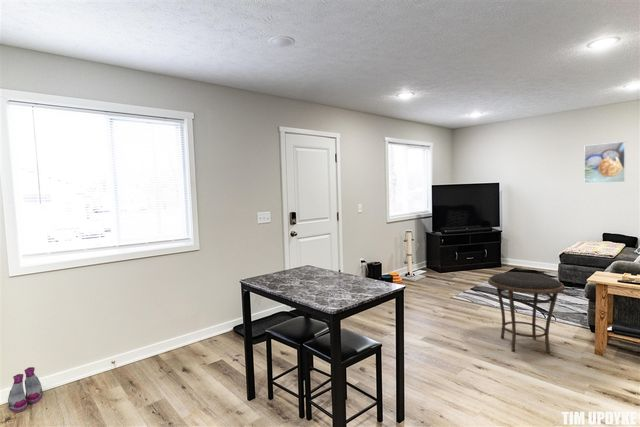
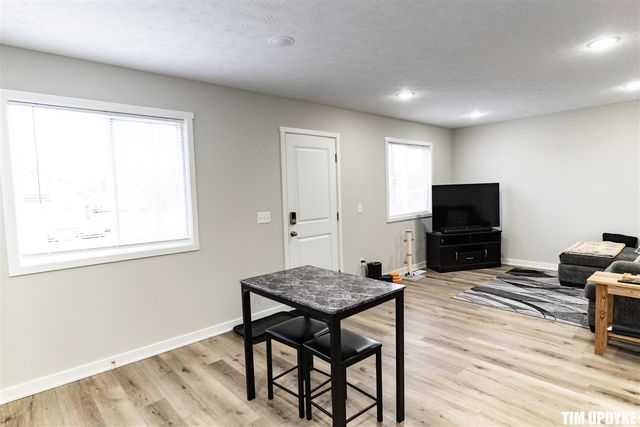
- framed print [583,141,626,184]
- boots [7,366,44,413]
- side table [487,271,566,354]
